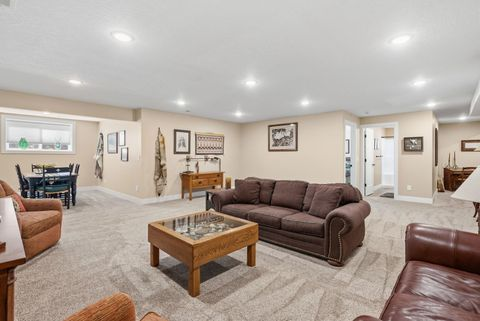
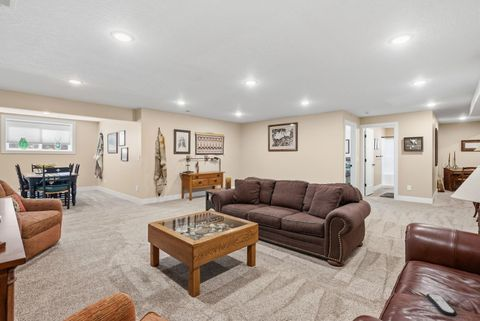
+ remote control [425,293,458,318]
